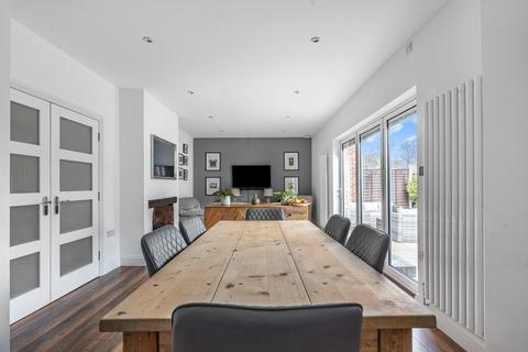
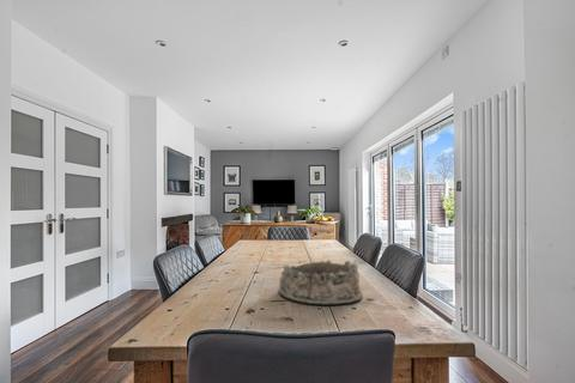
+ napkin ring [278,259,364,306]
